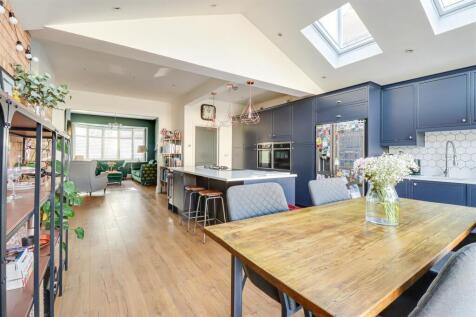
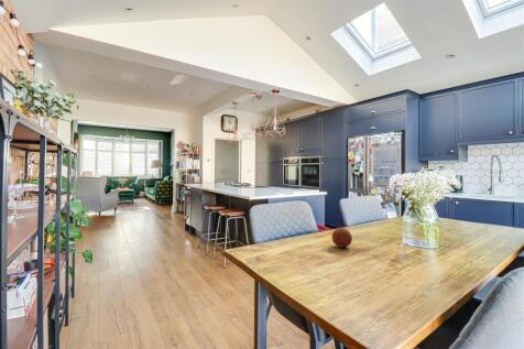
+ fruit [330,227,353,249]
